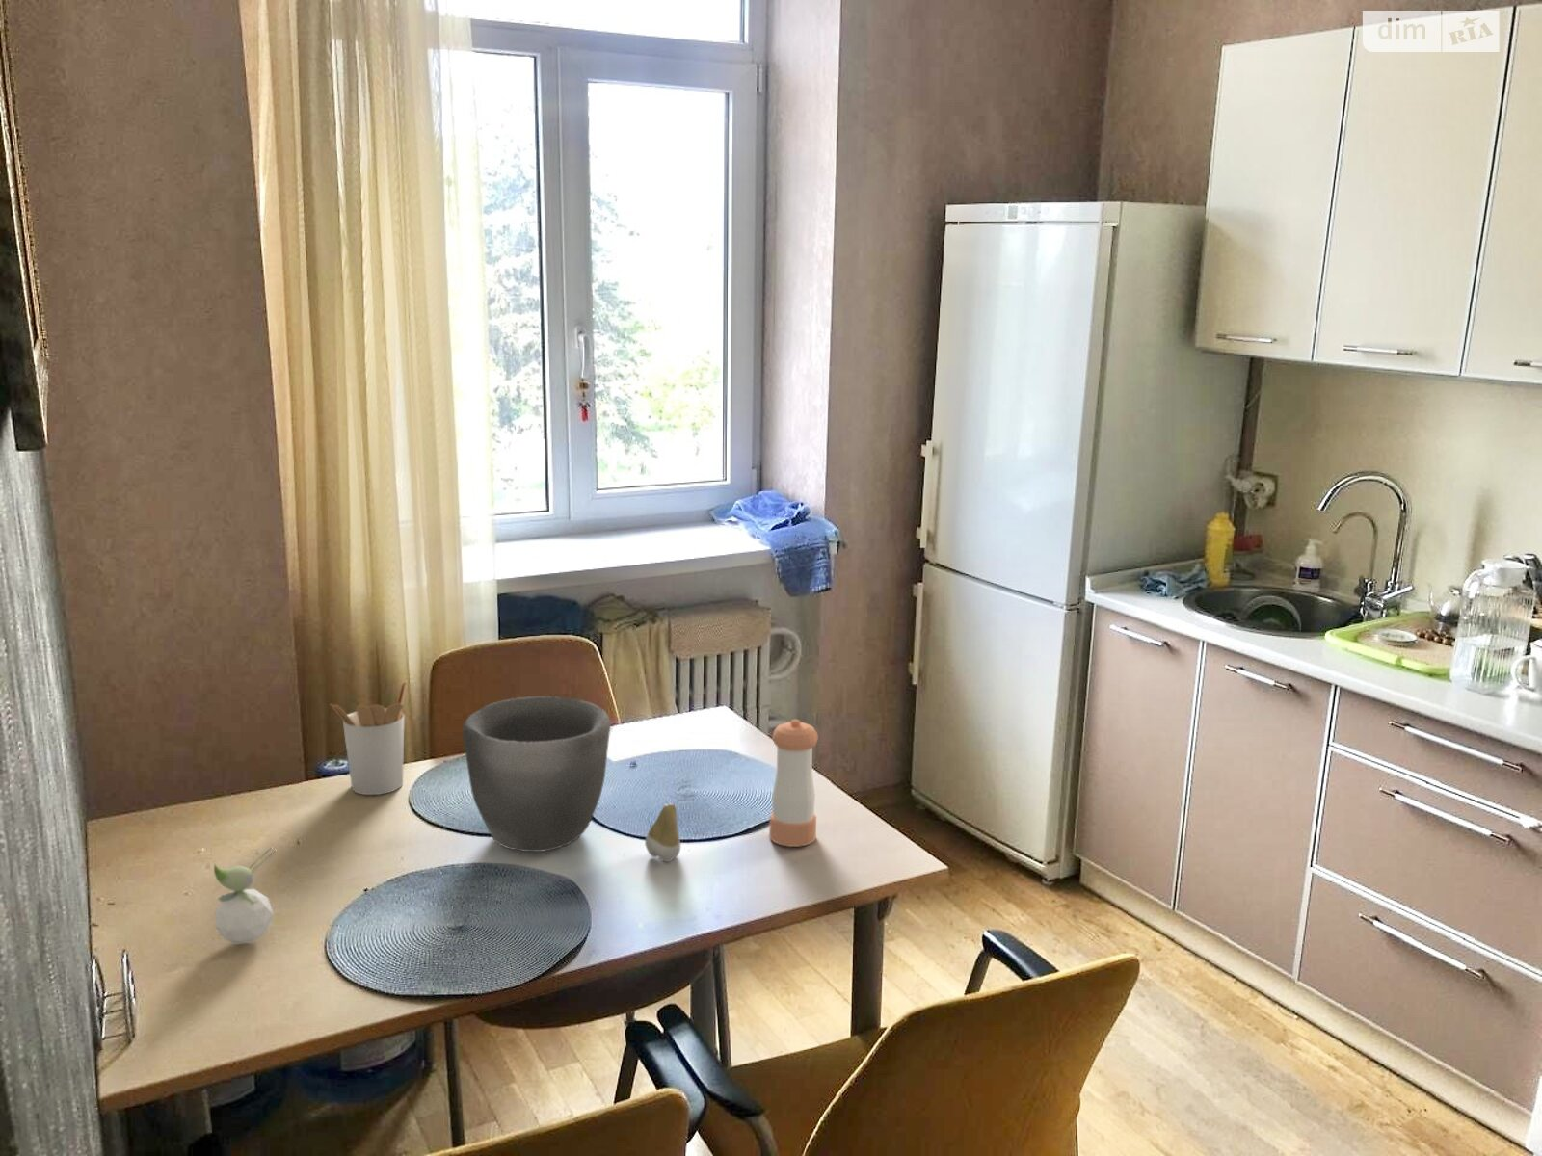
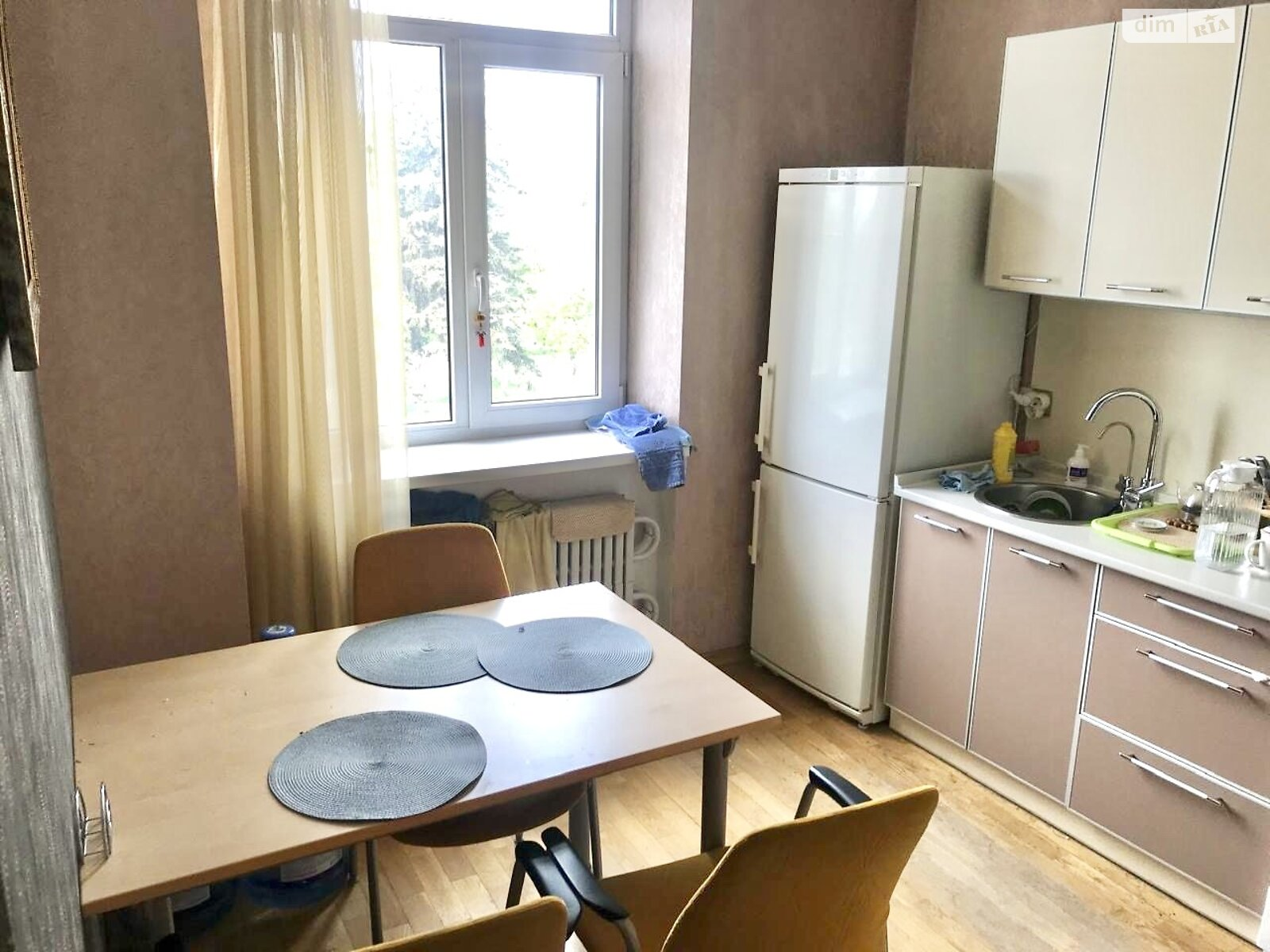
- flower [212,848,274,945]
- bowl [461,696,611,852]
- pepper shaker [769,719,820,848]
- tooth [644,803,681,863]
- utensil holder [329,679,409,795]
